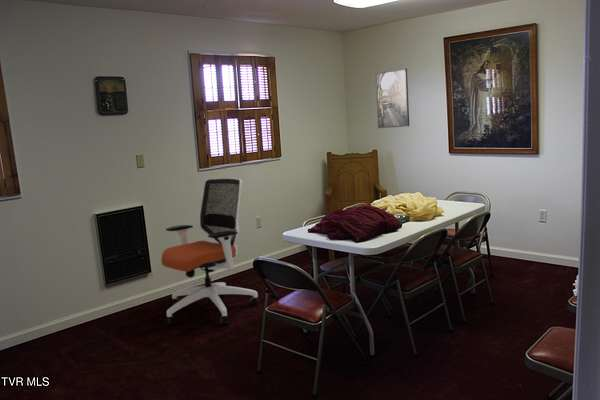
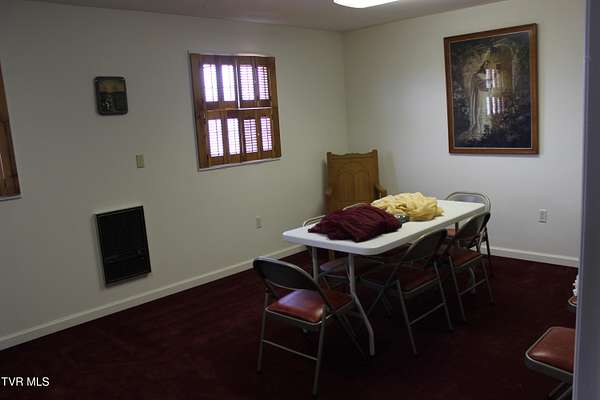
- office chair [161,177,259,325]
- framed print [374,67,410,129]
